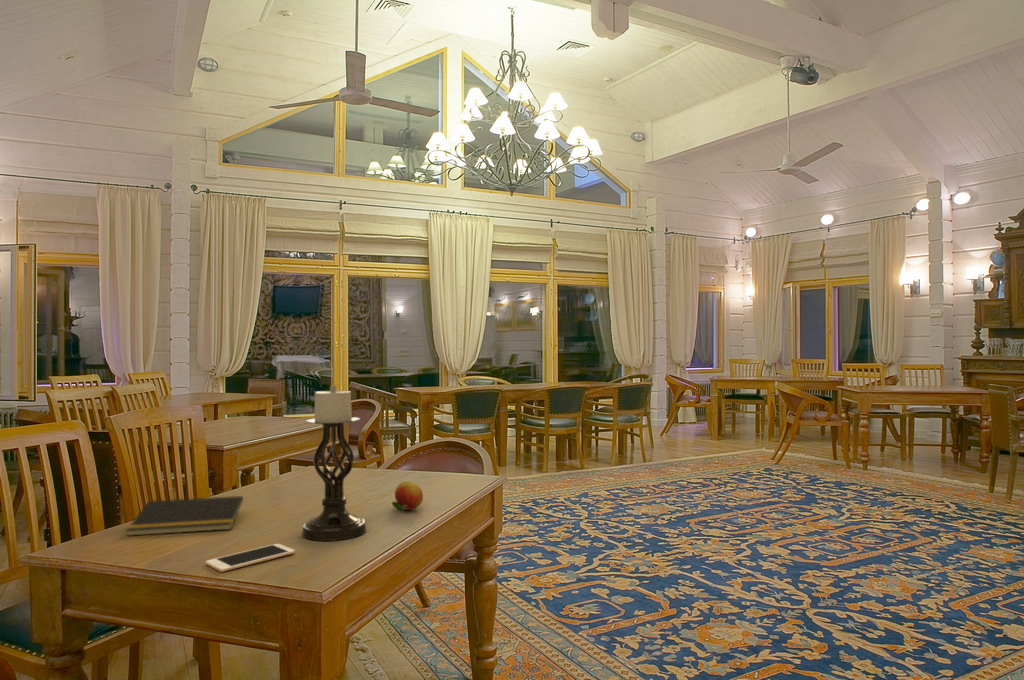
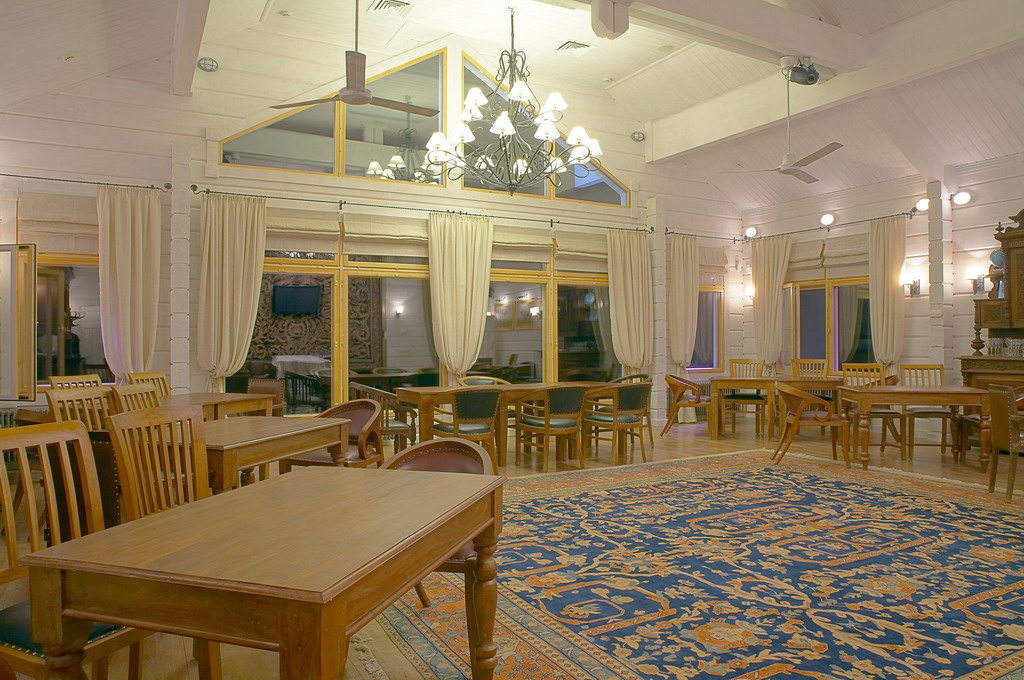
- fruit [391,480,424,511]
- notepad [126,495,244,537]
- cell phone [205,543,296,573]
- candle holder [301,385,367,542]
